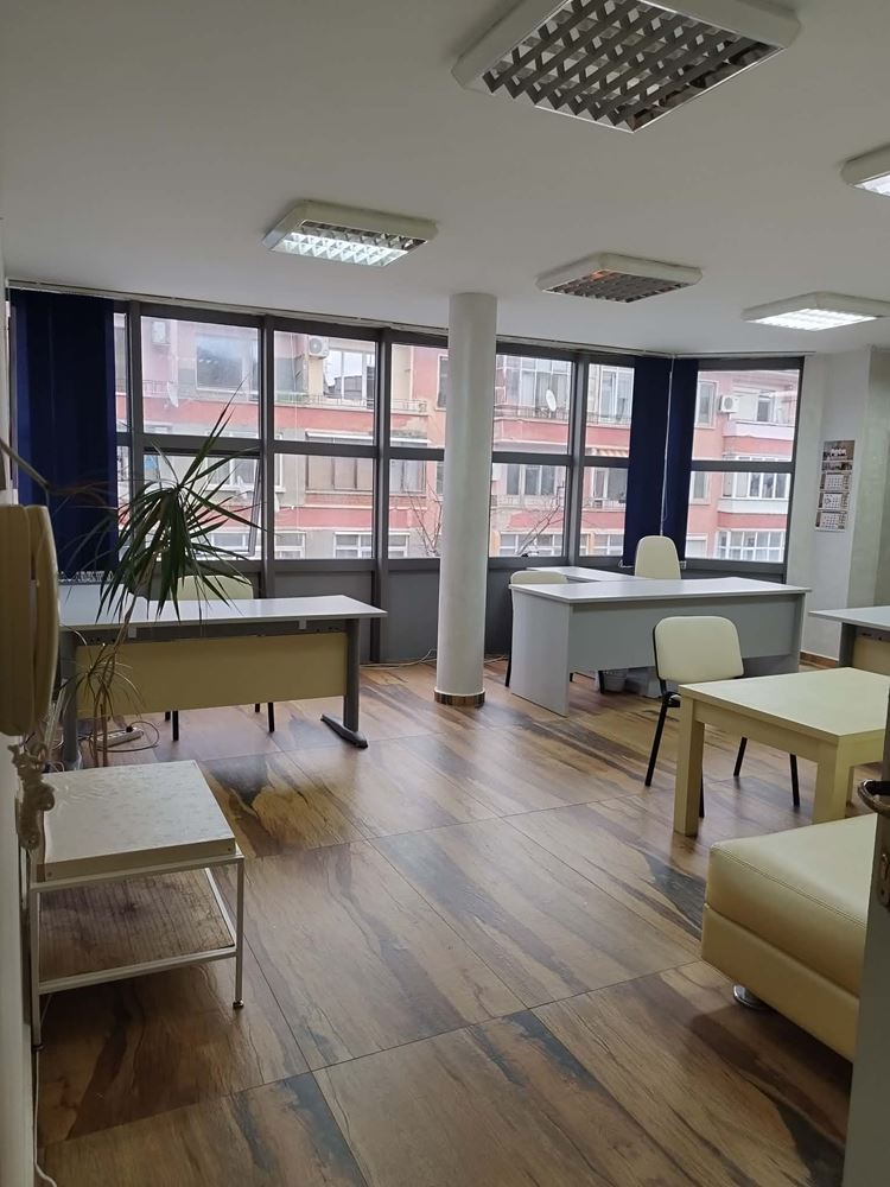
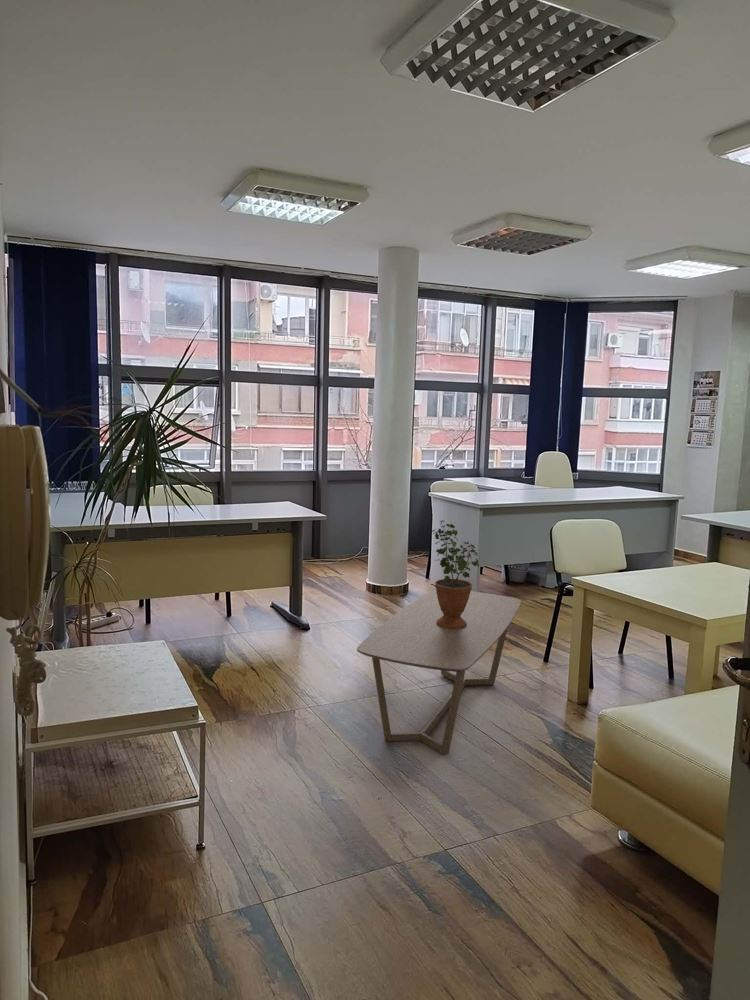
+ potted plant [427,519,480,629]
+ coffee table [356,588,522,756]
